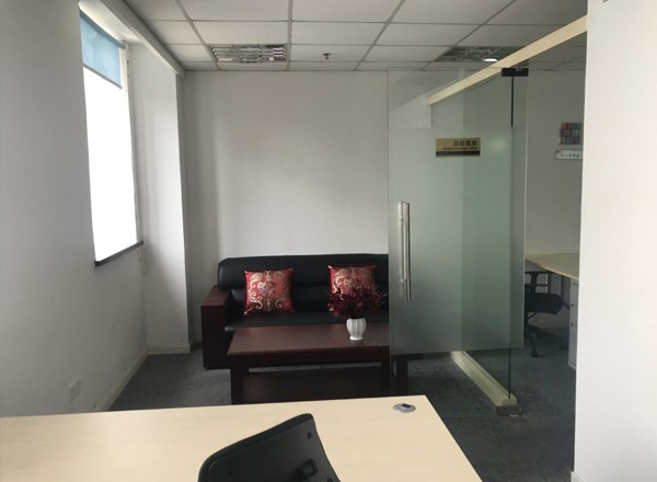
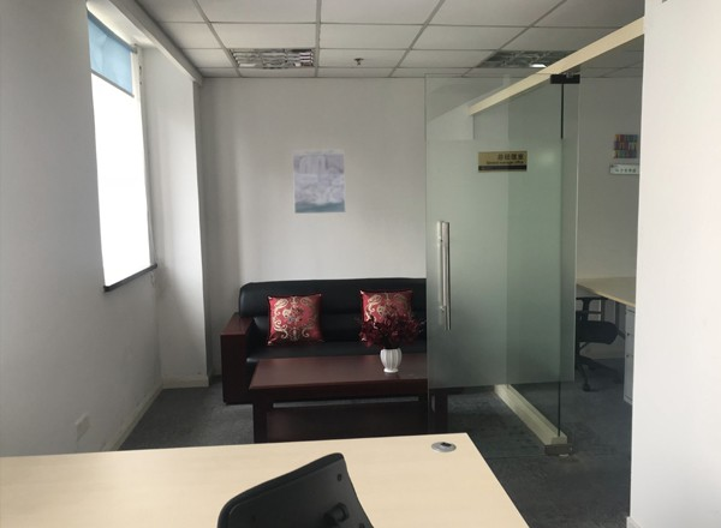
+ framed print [291,148,346,215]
